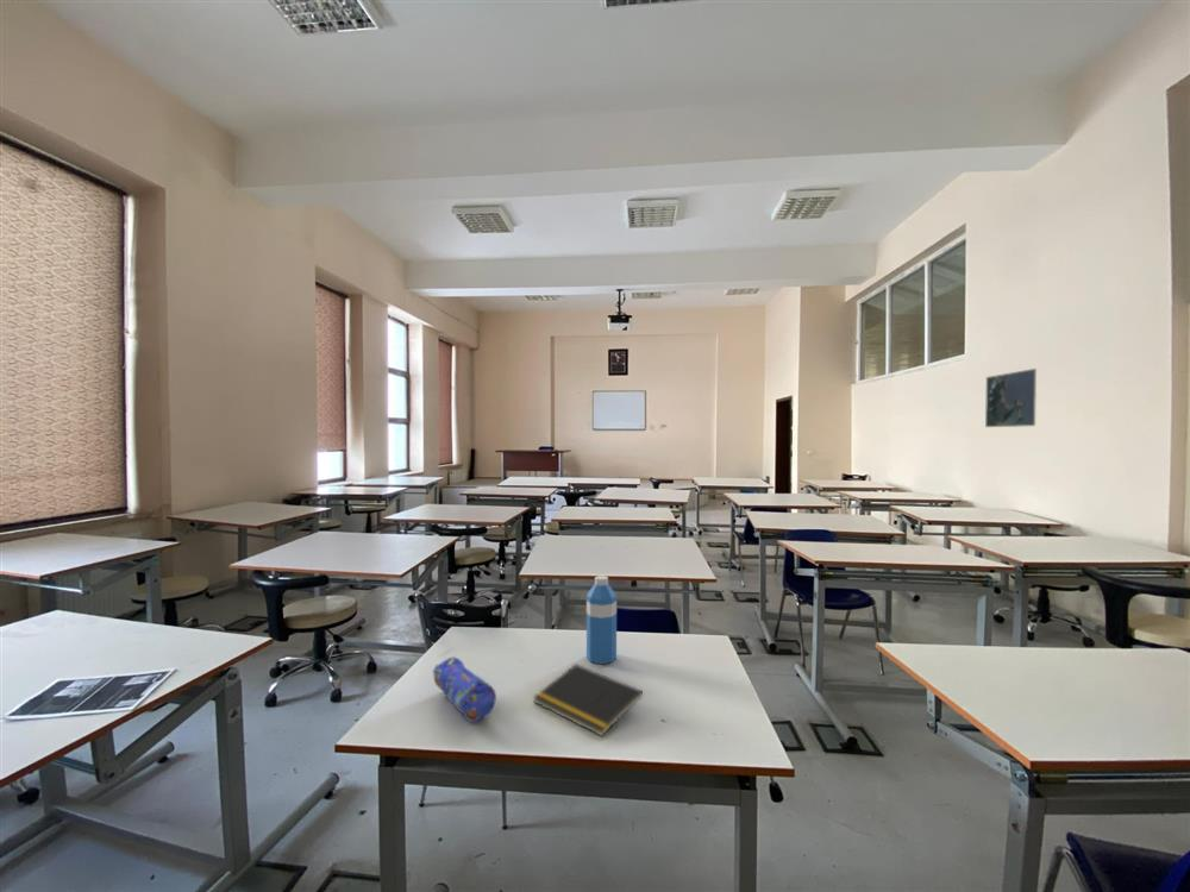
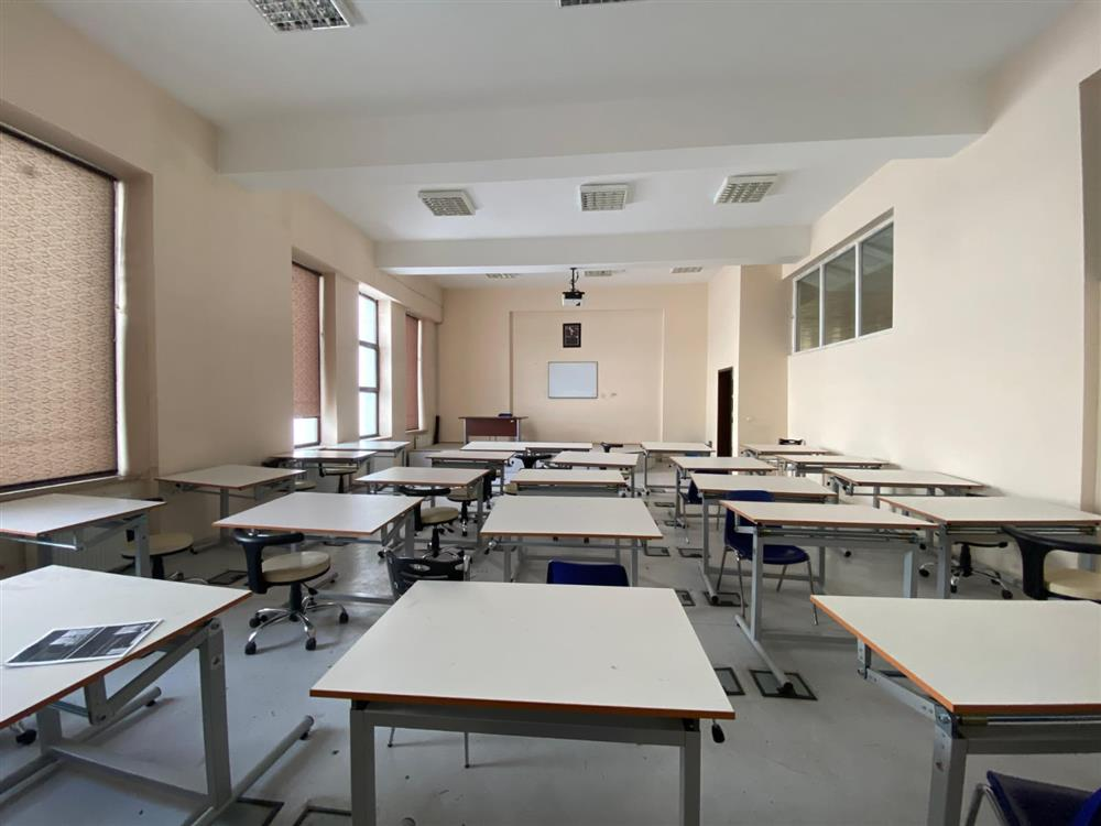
- water bottle [585,574,618,665]
- pencil case [432,655,497,723]
- map [984,368,1038,428]
- notepad [532,662,644,737]
